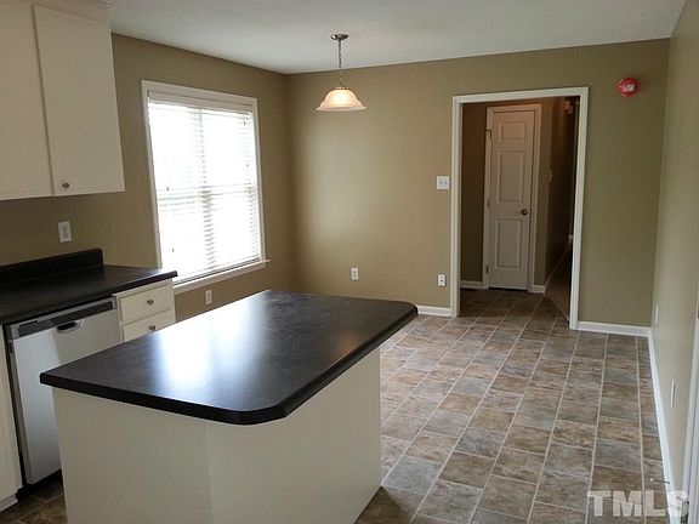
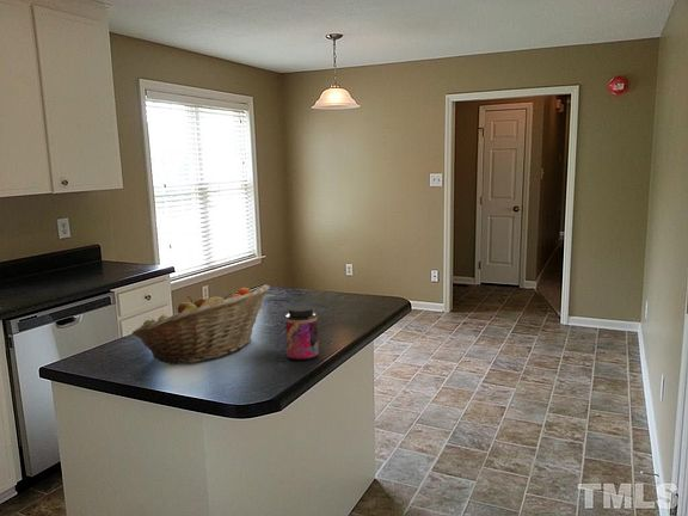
+ jar [284,303,319,362]
+ fruit basket [130,283,271,366]
